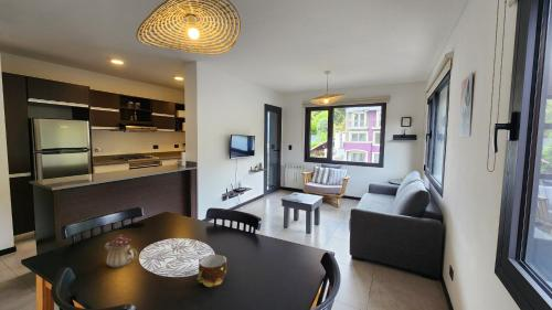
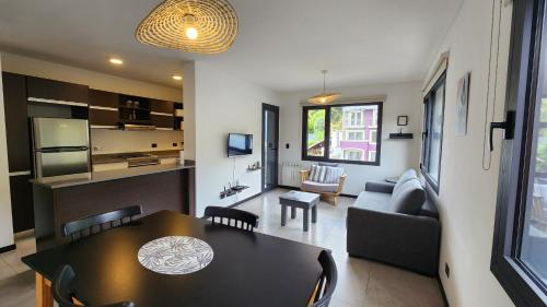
- cup [197,254,229,288]
- teapot [103,234,139,268]
